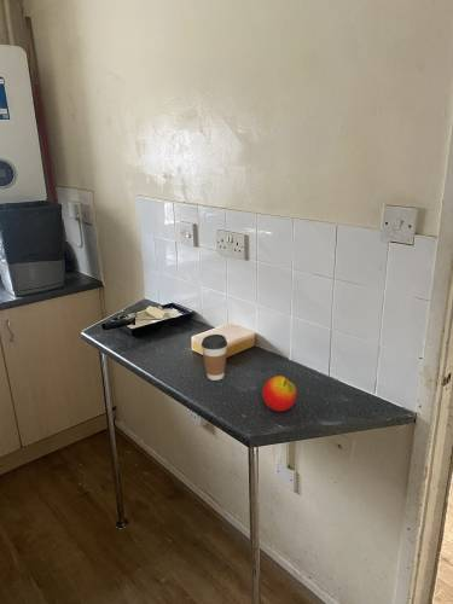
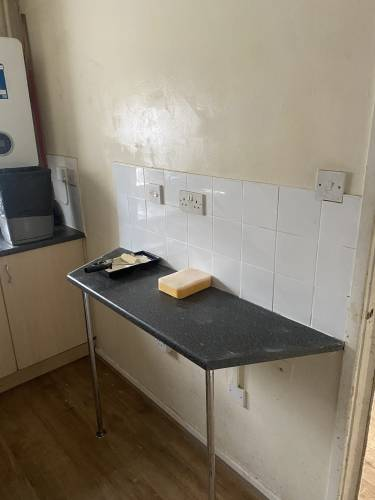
- coffee cup [201,333,228,382]
- apple [261,374,297,412]
